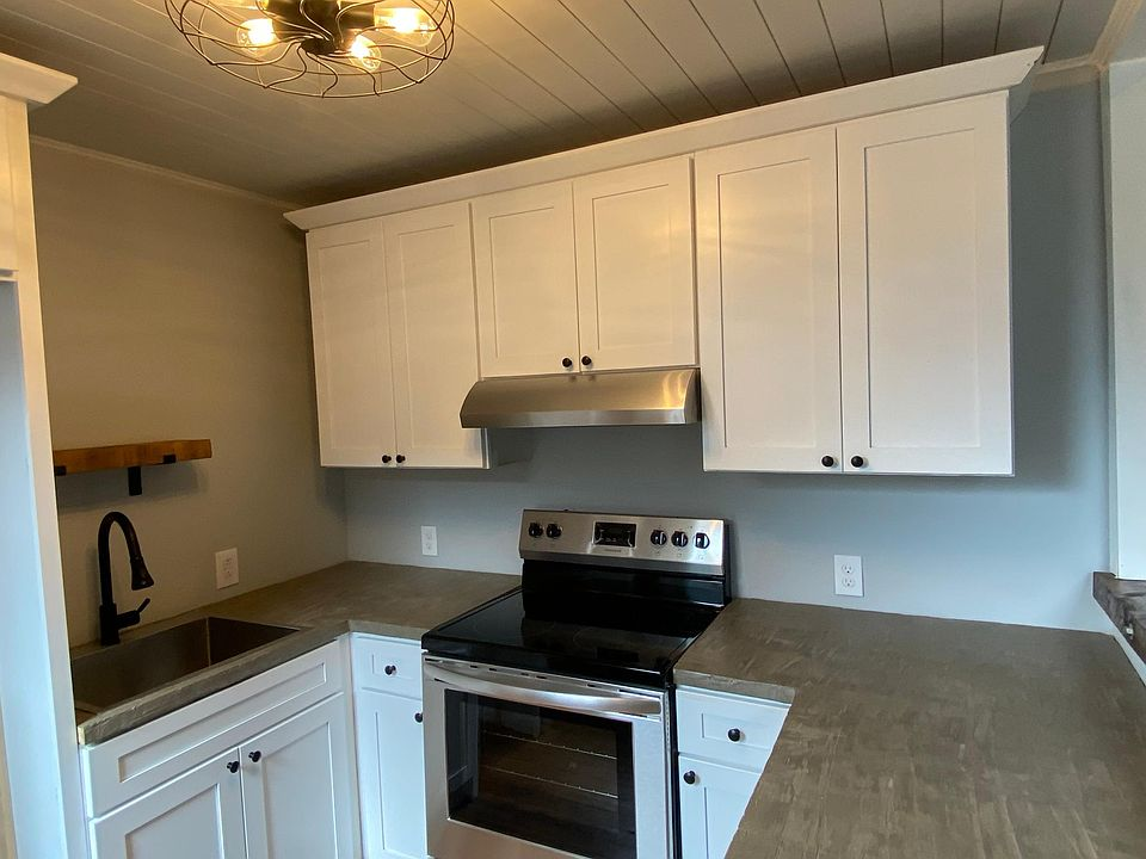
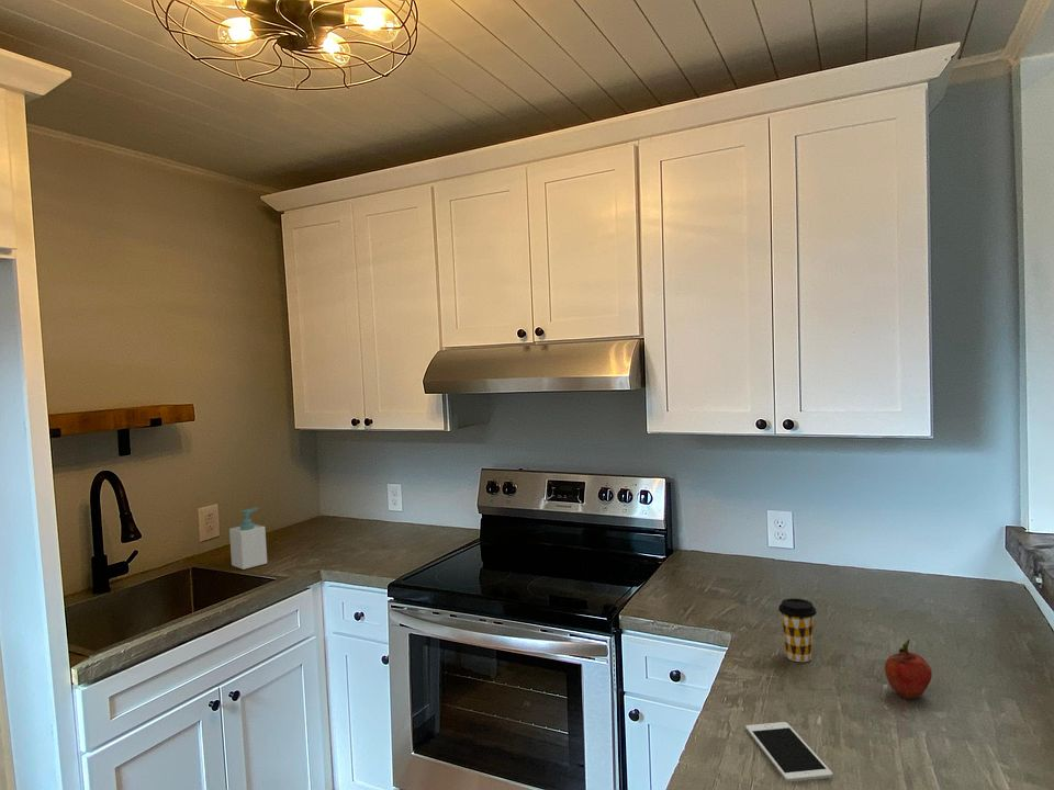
+ coffee cup [777,597,818,663]
+ cell phone [744,721,834,782]
+ fruit [884,639,933,700]
+ soap bottle [228,507,268,571]
